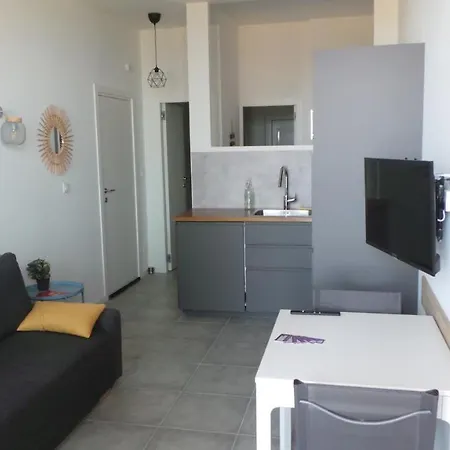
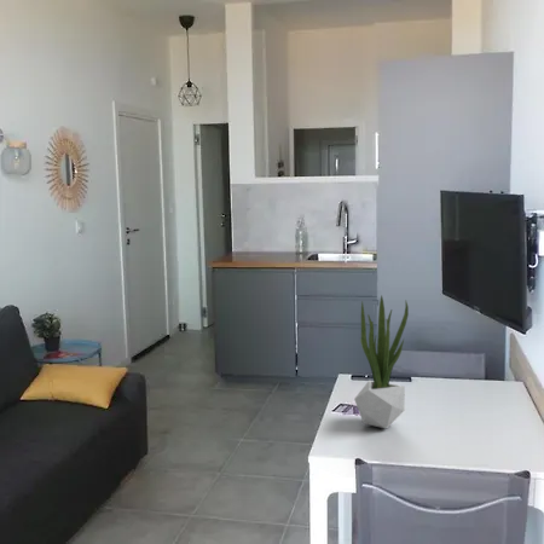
+ potted plant [353,294,410,429]
